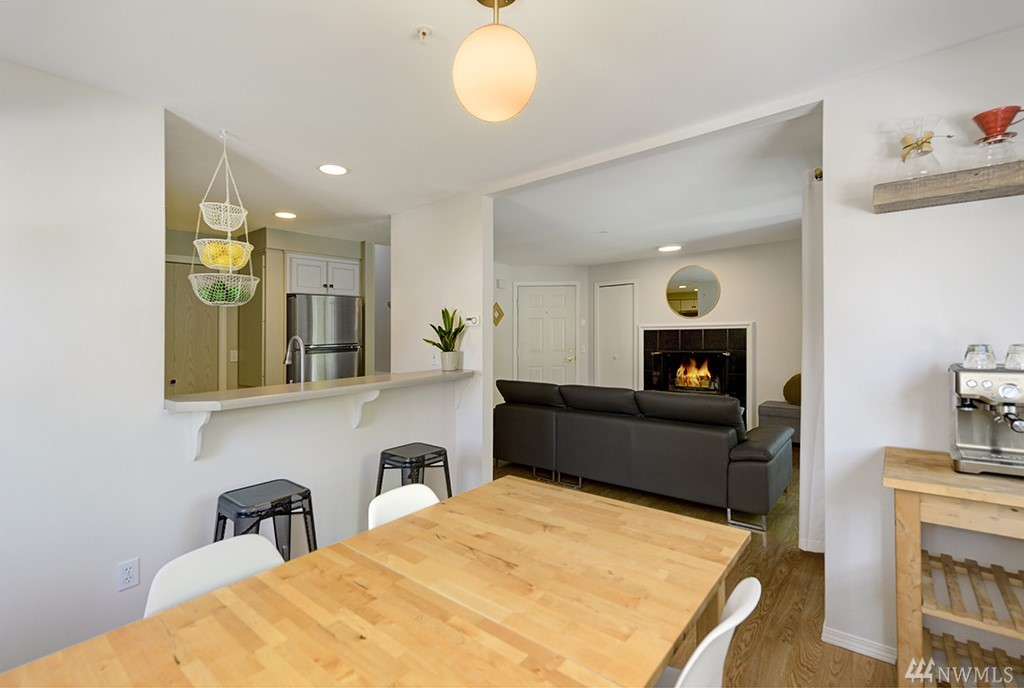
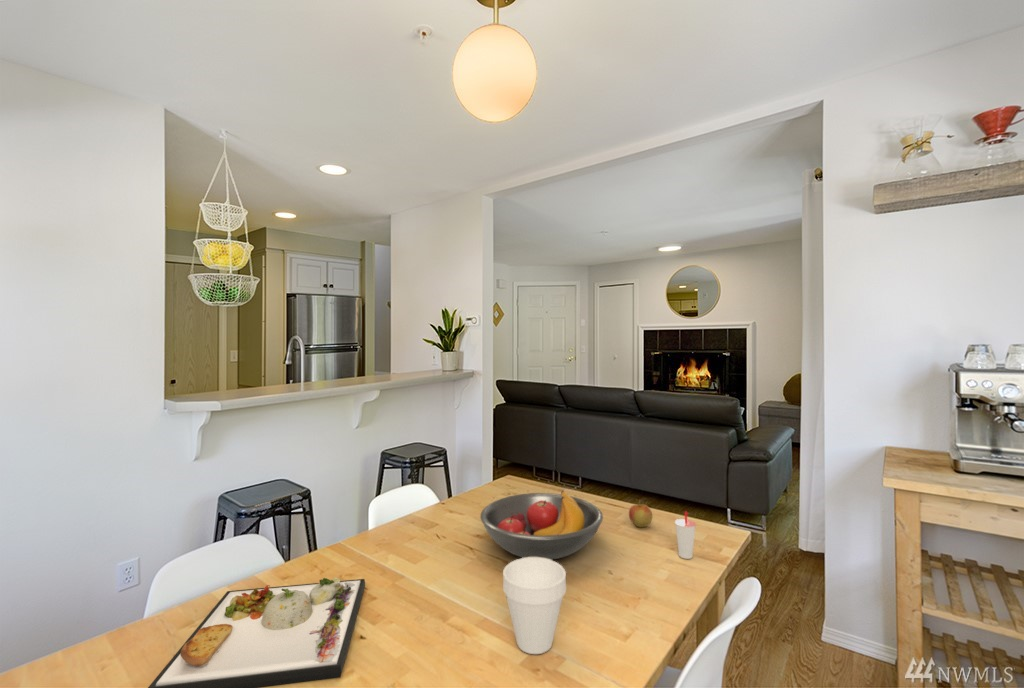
+ cup [674,510,697,560]
+ apple [628,498,653,528]
+ fruit bowl [479,489,604,561]
+ dinner plate [147,576,366,688]
+ cup [502,557,567,655]
